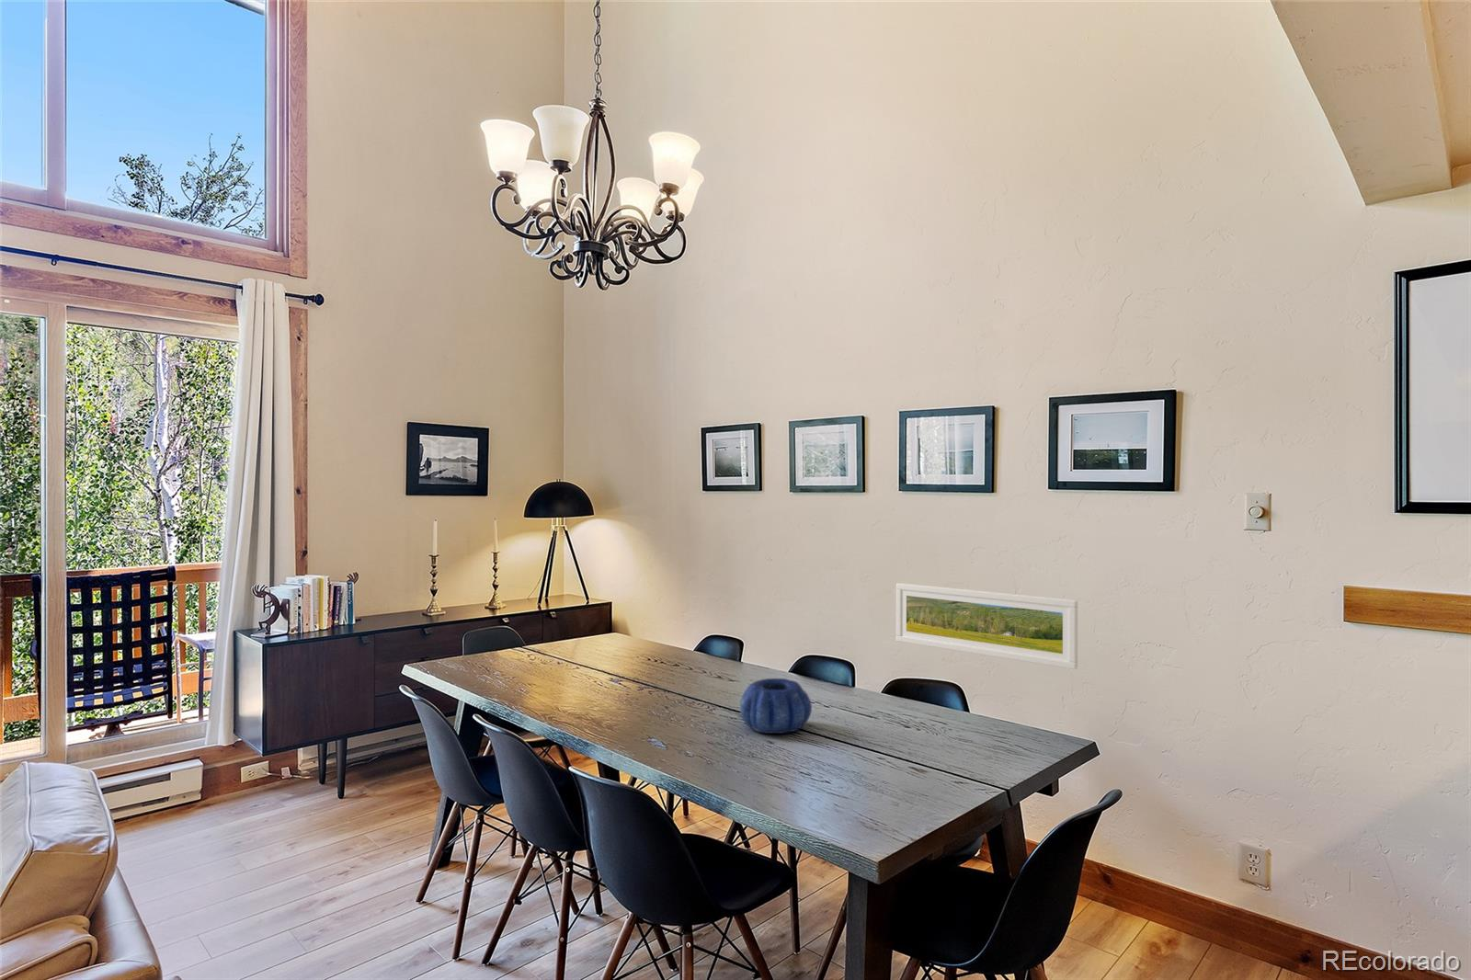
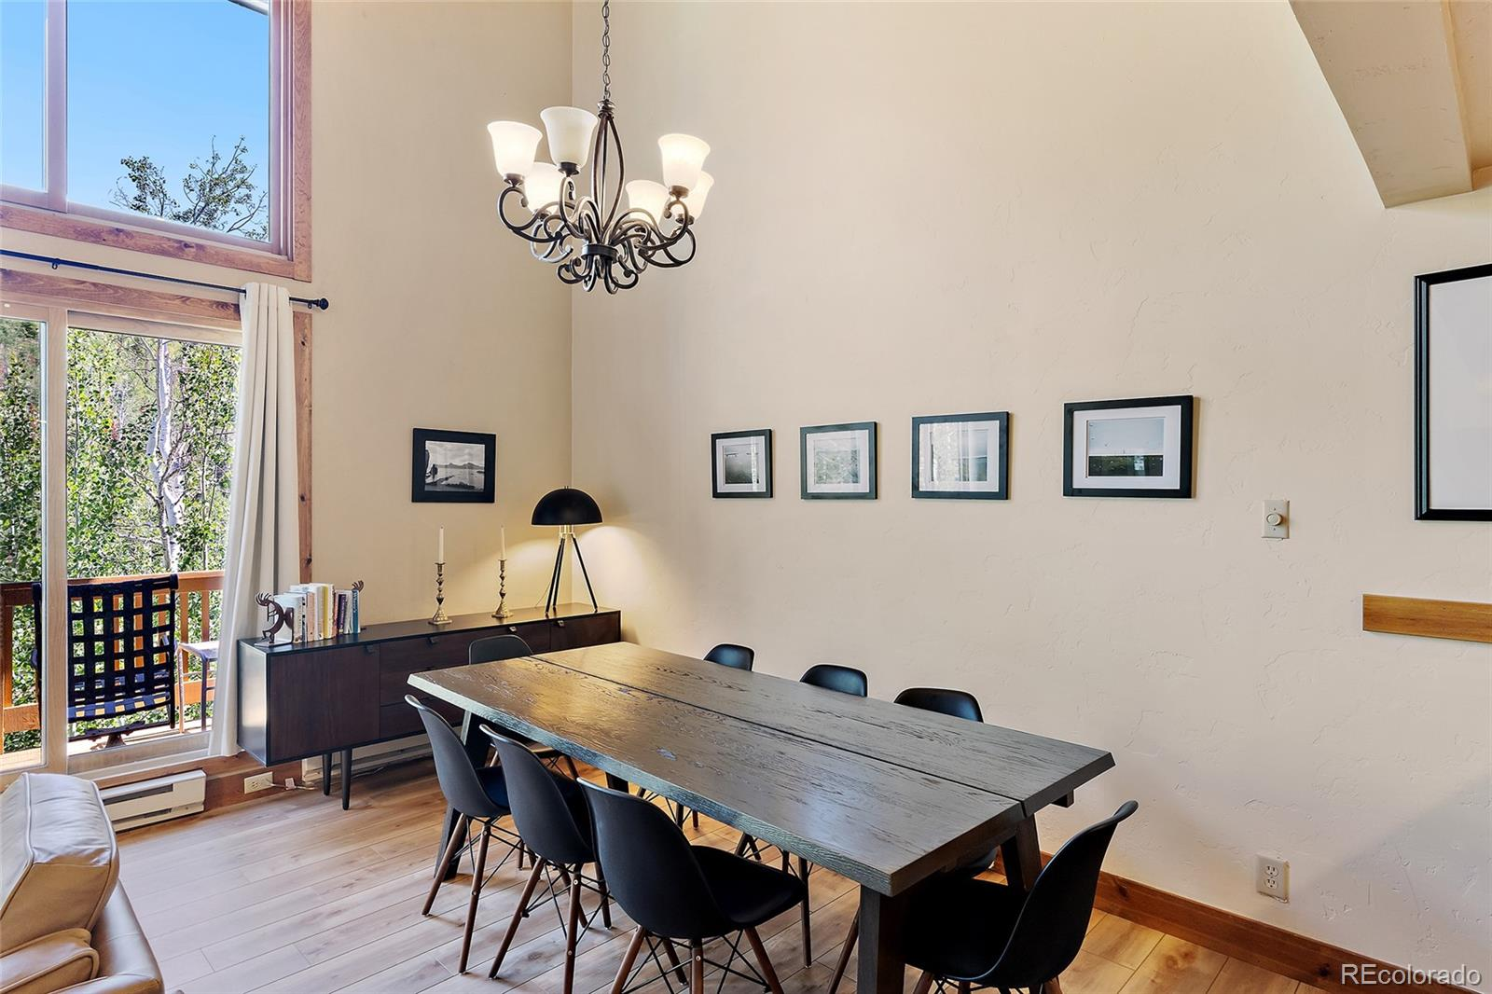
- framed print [896,582,1078,670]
- decorative bowl [739,677,813,735]
